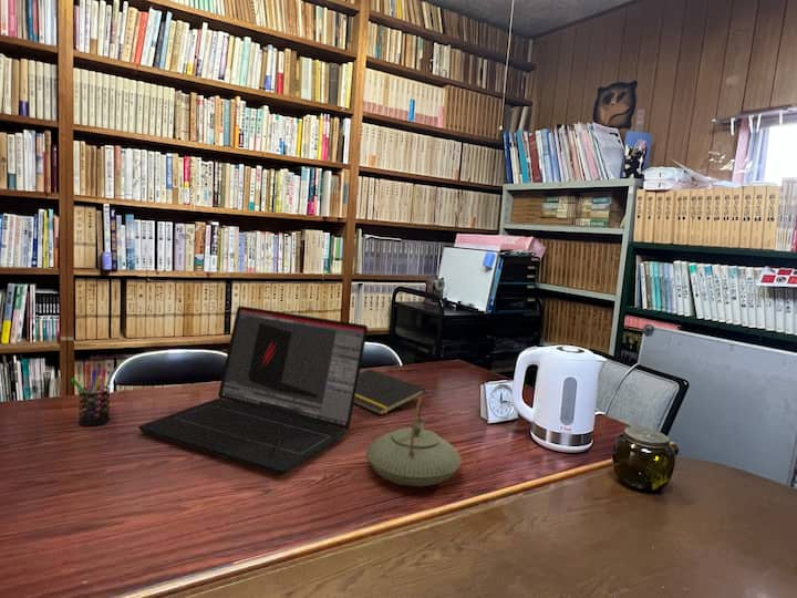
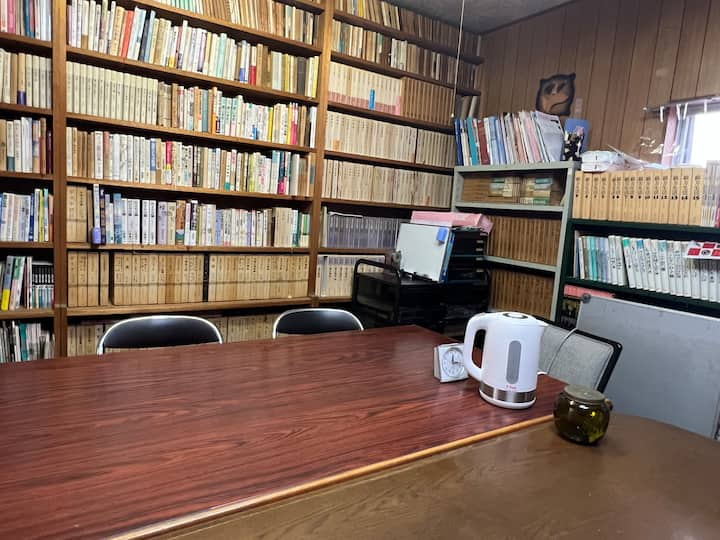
- laptop [137,305,369,476]
- teapot [365,396,463,487]
- pen holder [70,363,111,426]
- notepad [354,368,426,416]
